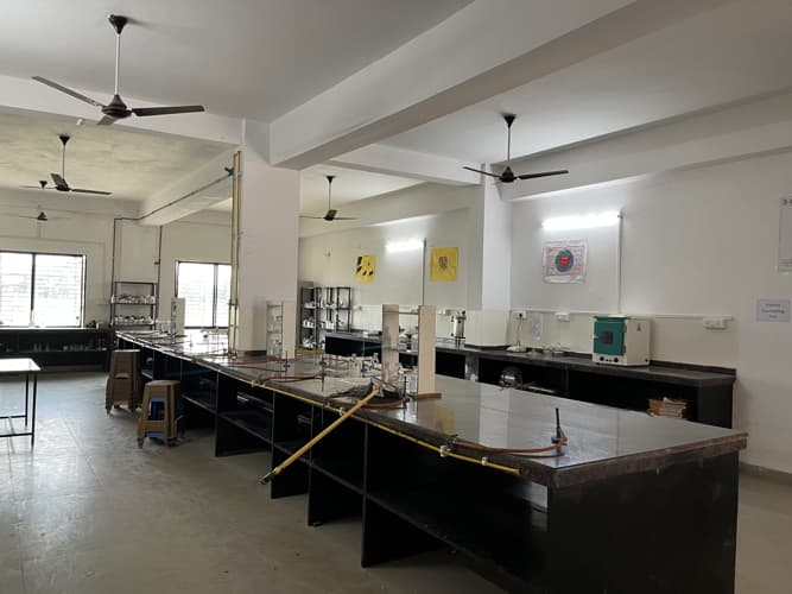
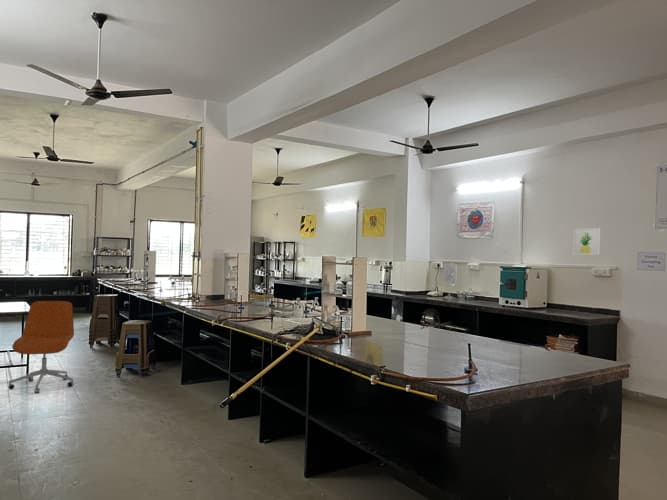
+ office chair [7,300,75,394]
+ wall art [572,227,601,256]
